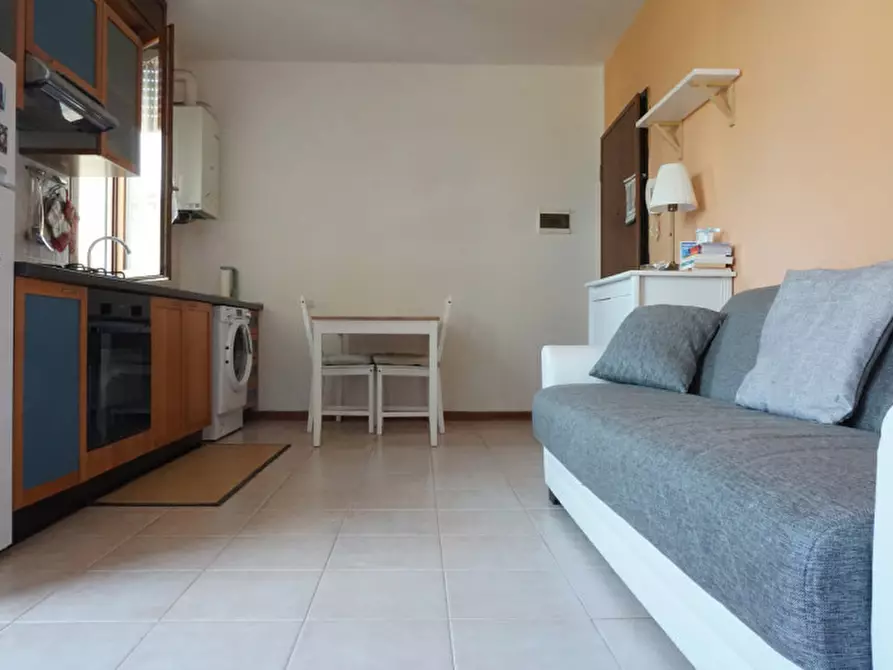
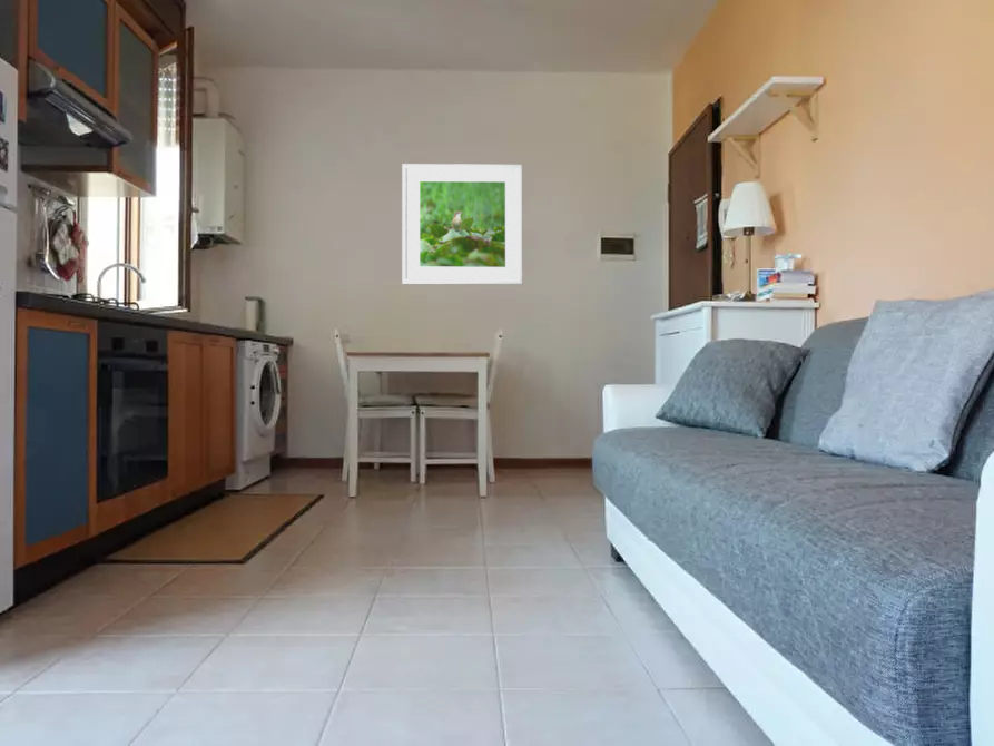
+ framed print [401,163,523,286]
